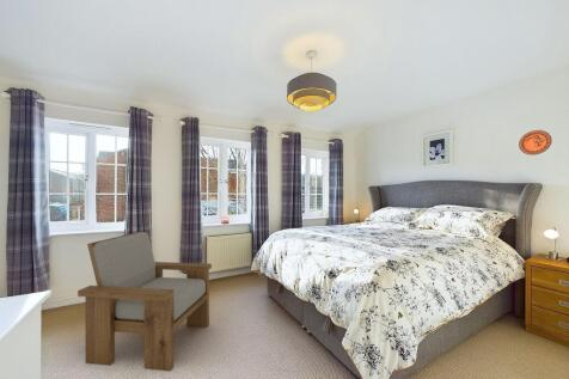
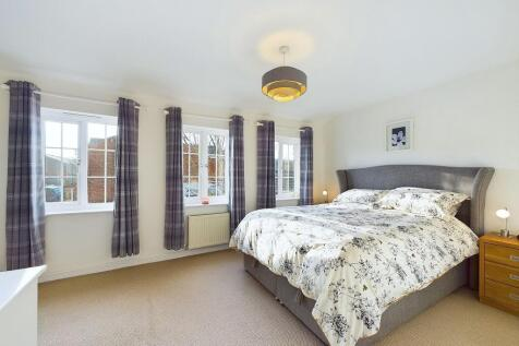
- decorative plate [518,129,553,157]
- armchair [77,230,213,372]
